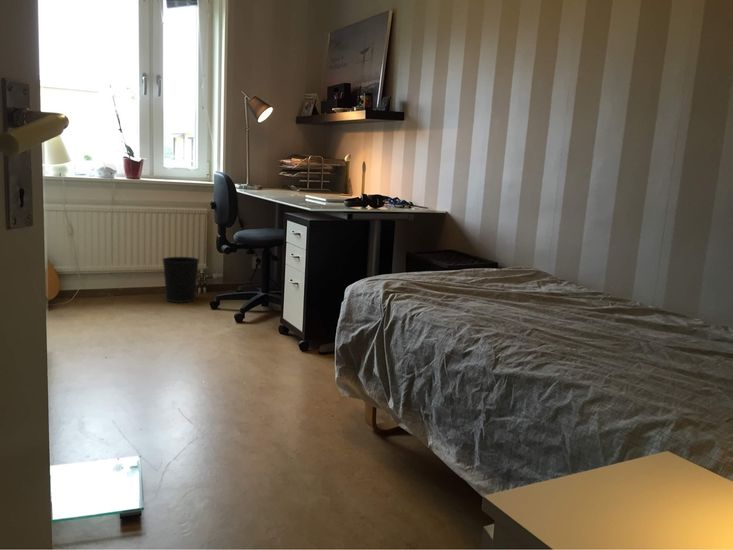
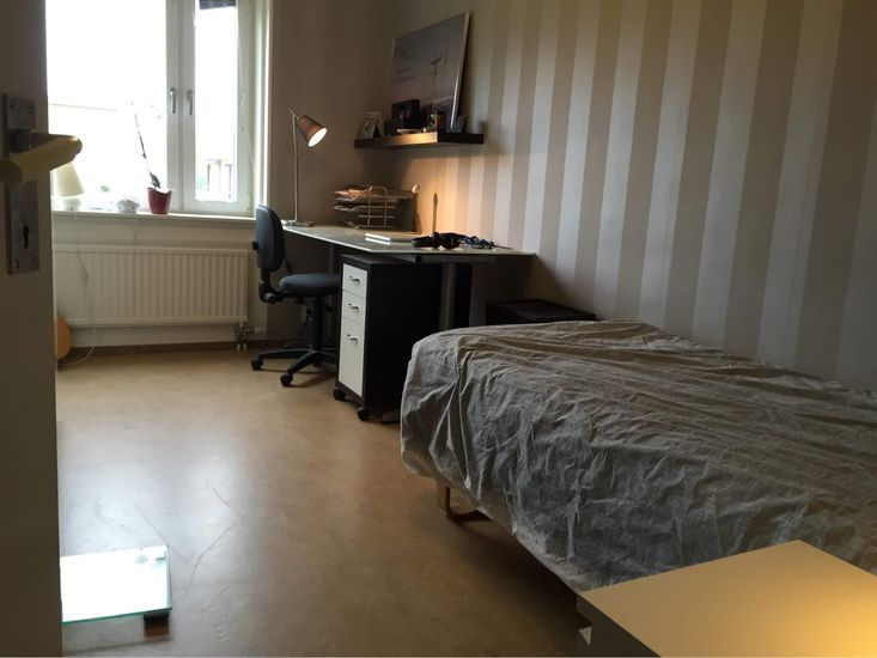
- wastebasket [161,256,200,303]
